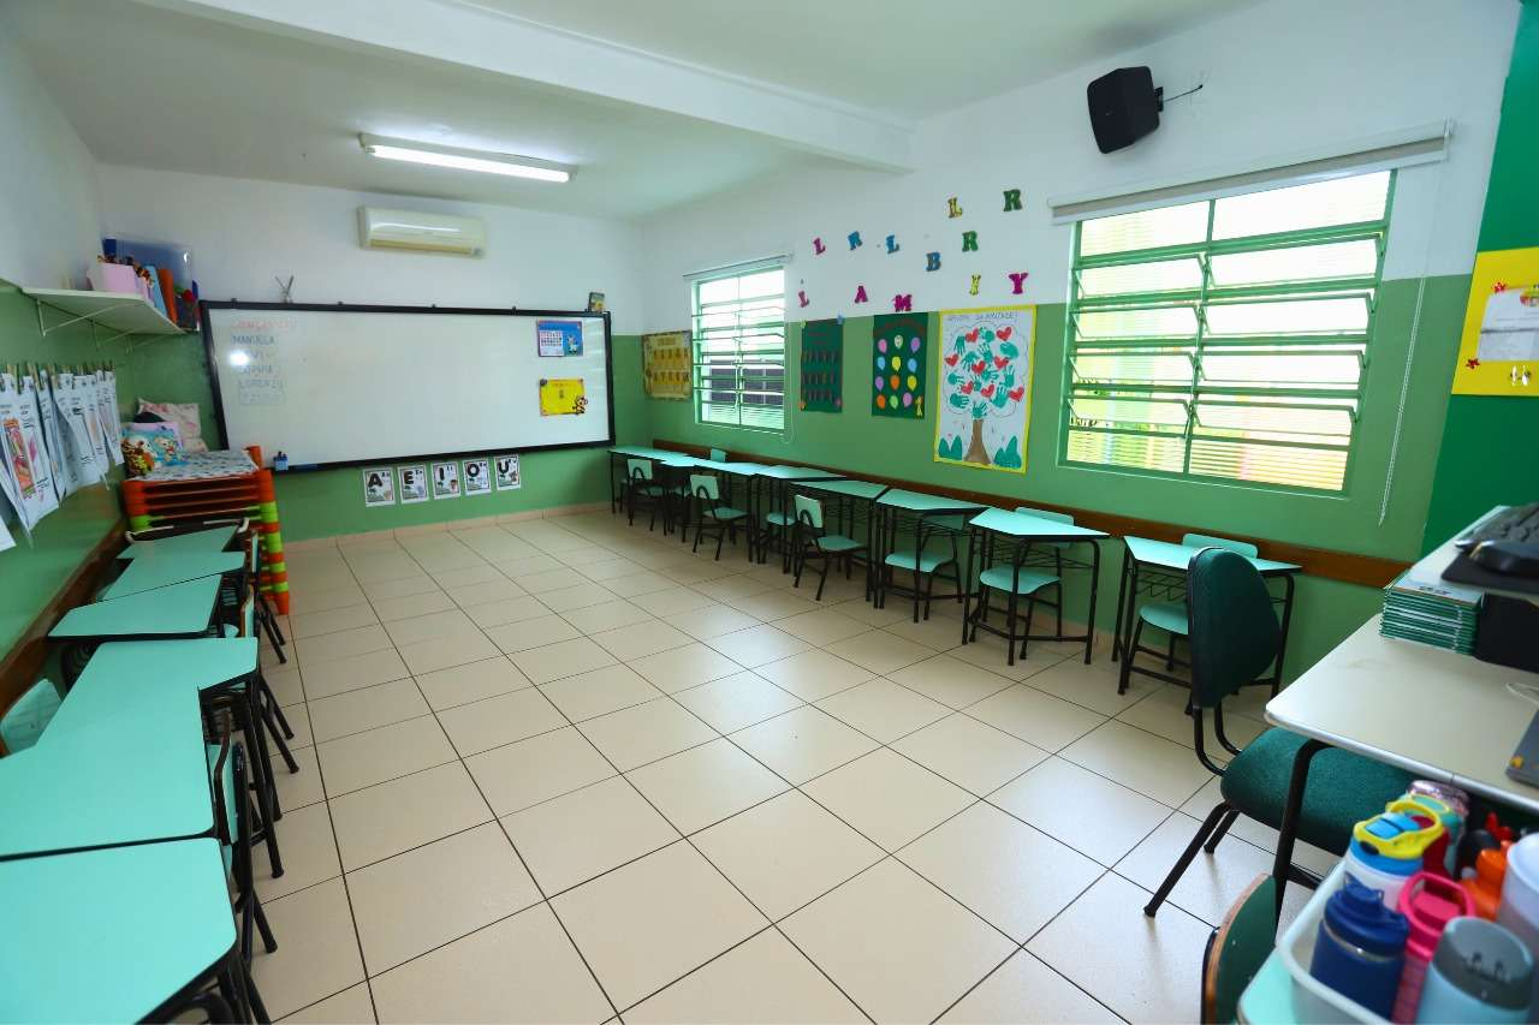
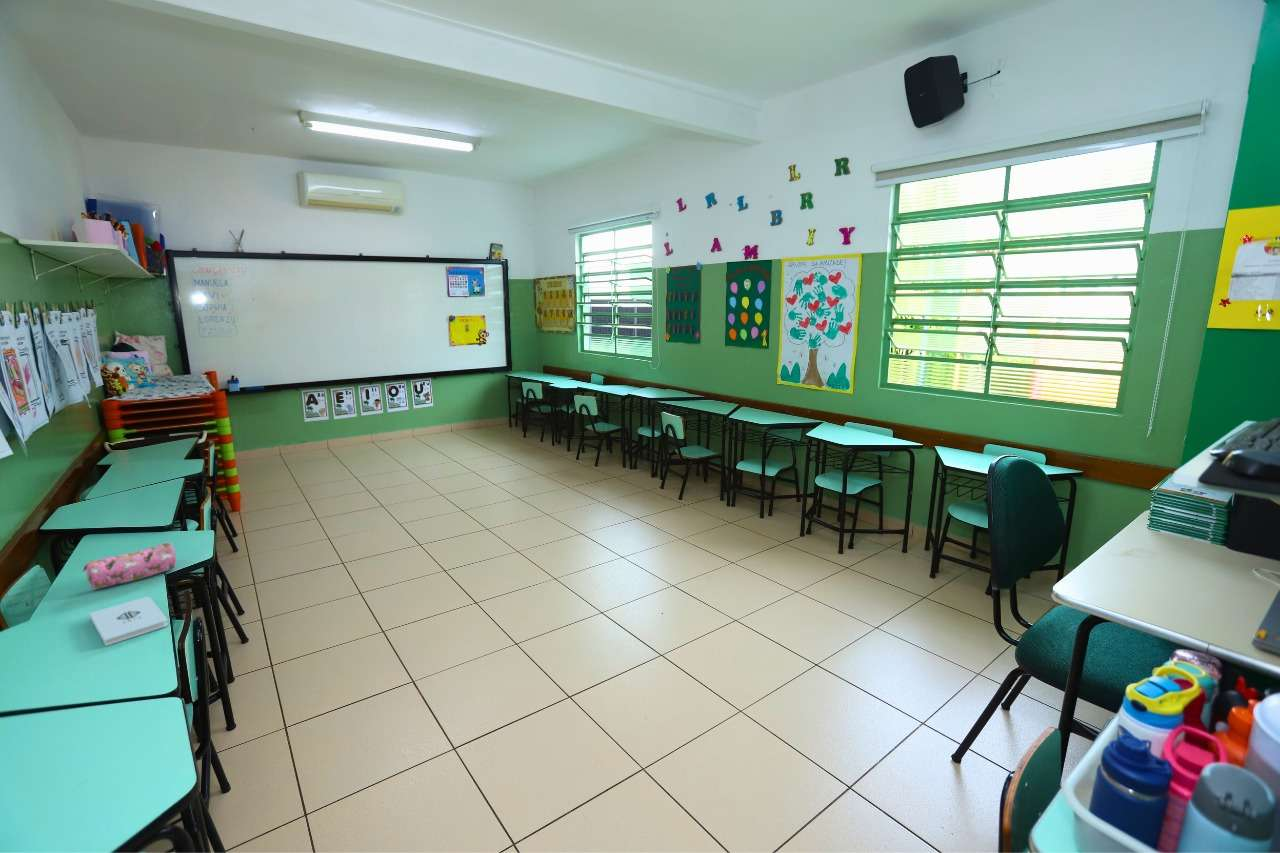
+ notepad [88,596,169,647]
+ pencil case [82,542,177,591]
